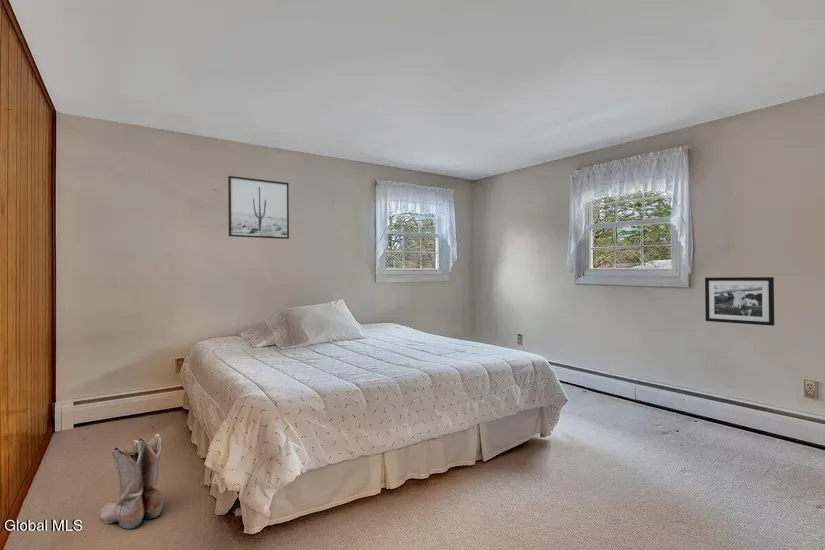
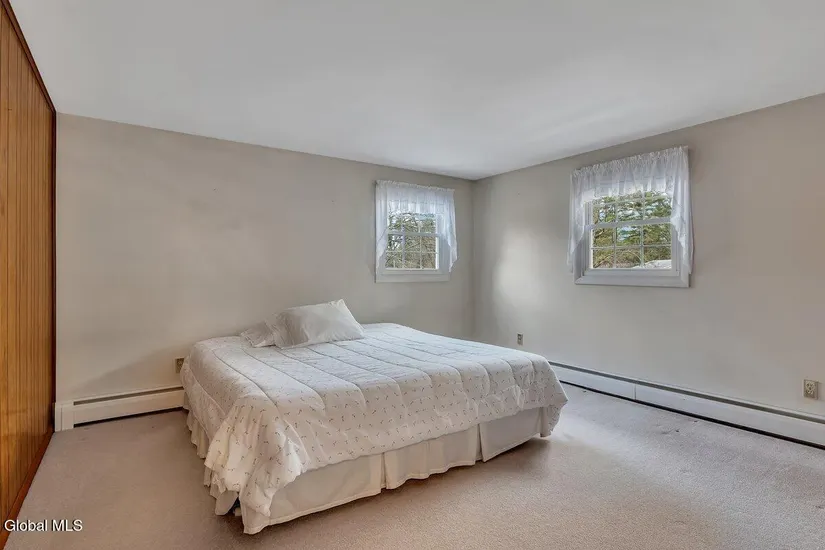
- wall art [227,175,290,240]
- boots [99,433,164,530]
- picture frame [704,276,775,327]
